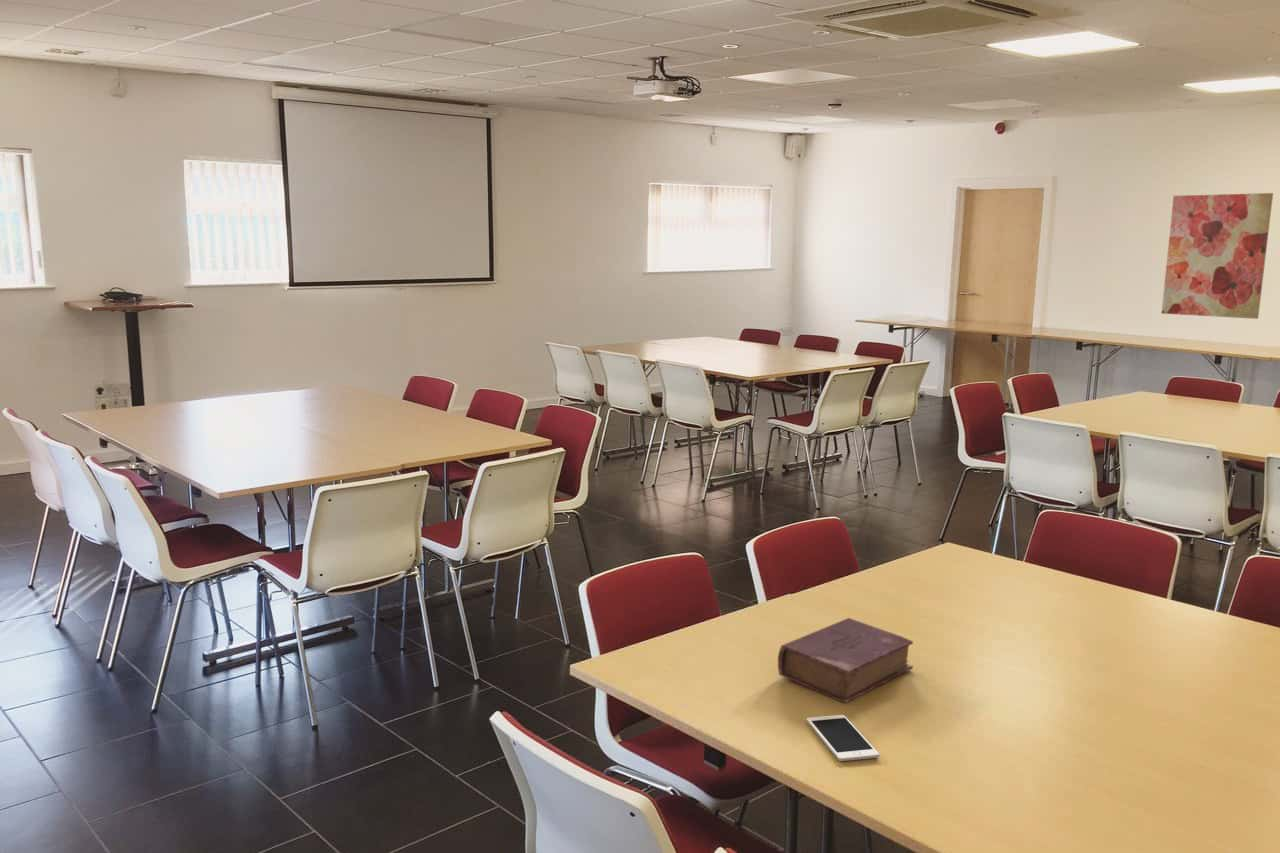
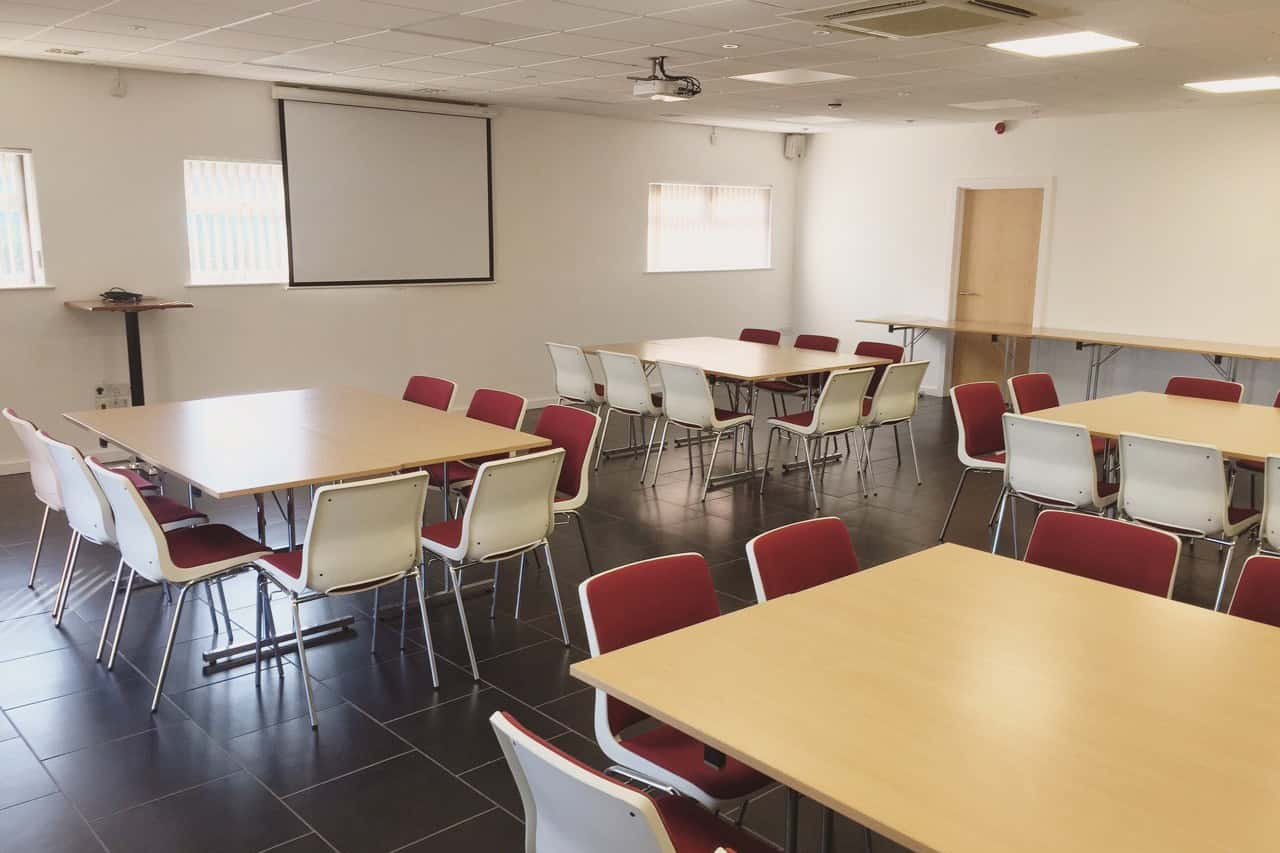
- wall art [1161,192,1274,320]
- book [777,617,914,704]
- cell phone [806,714,880,762]
